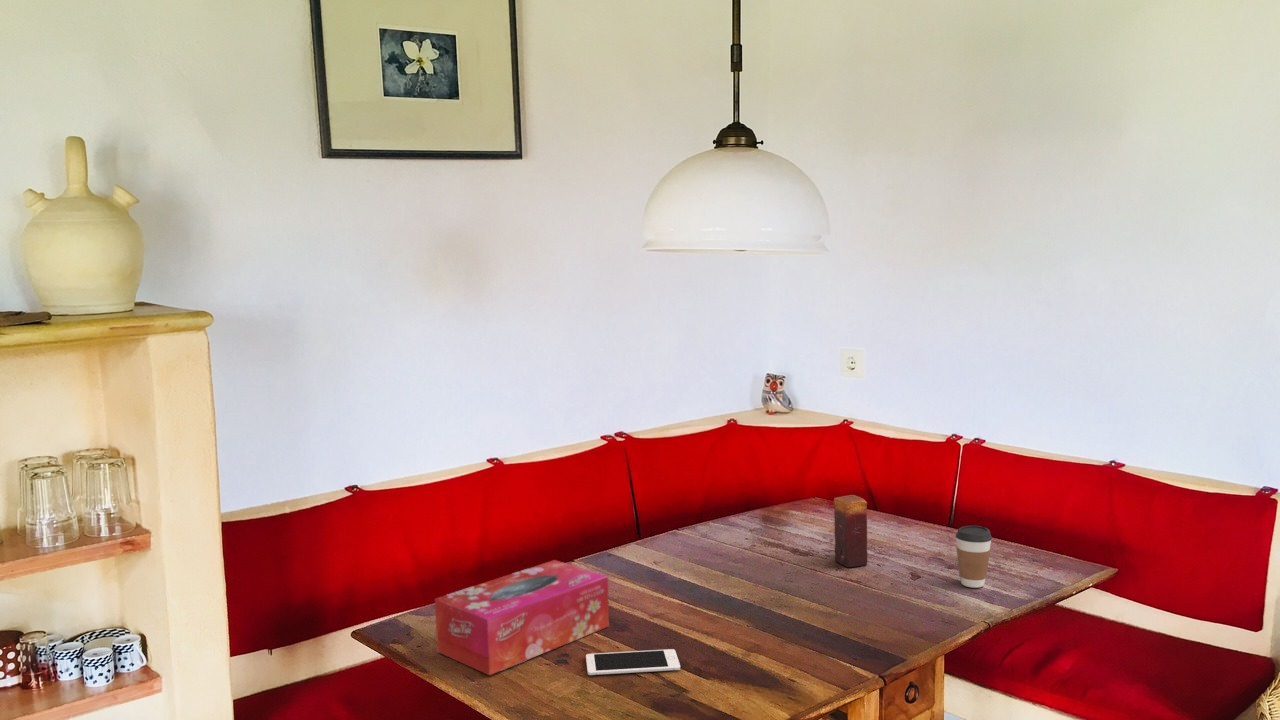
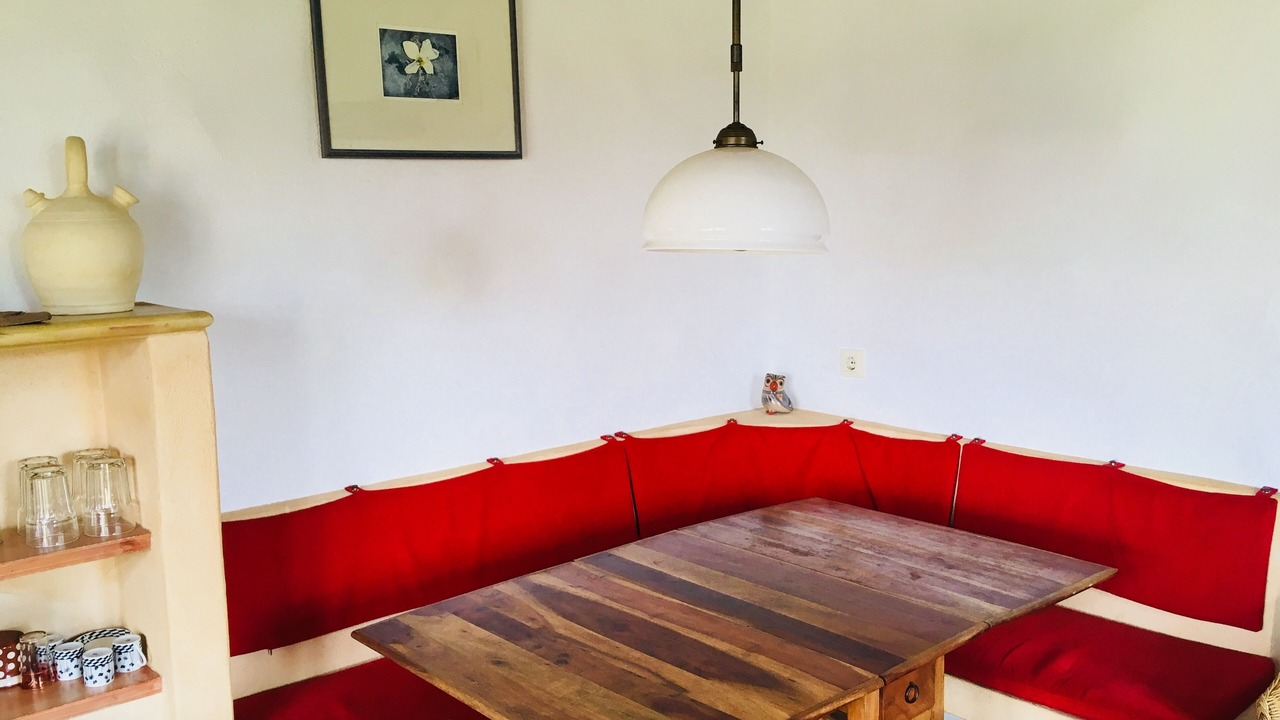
- coffee cup [955,525,993,589]
- candle [833,494,868,568]
- cell phone [585,648,681,676]
- tissue box [434,559,610,676]
